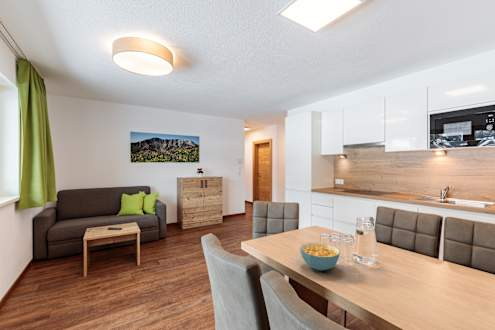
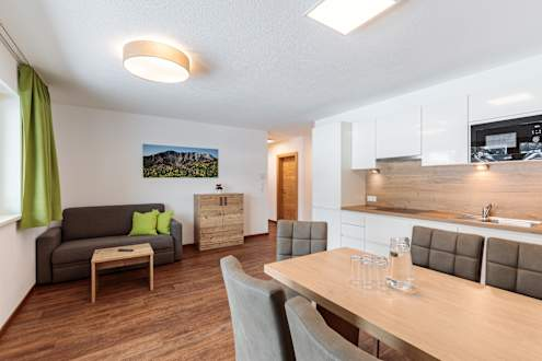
- cereal bowl [299,242,341,272]
